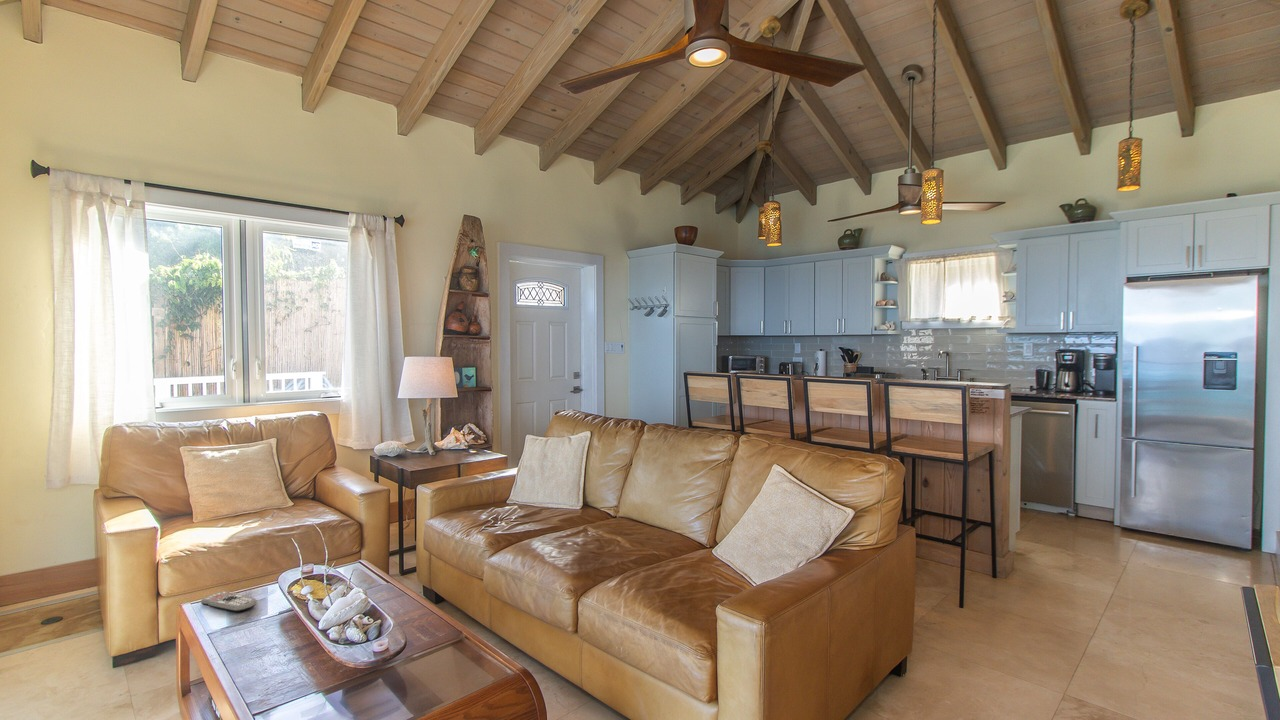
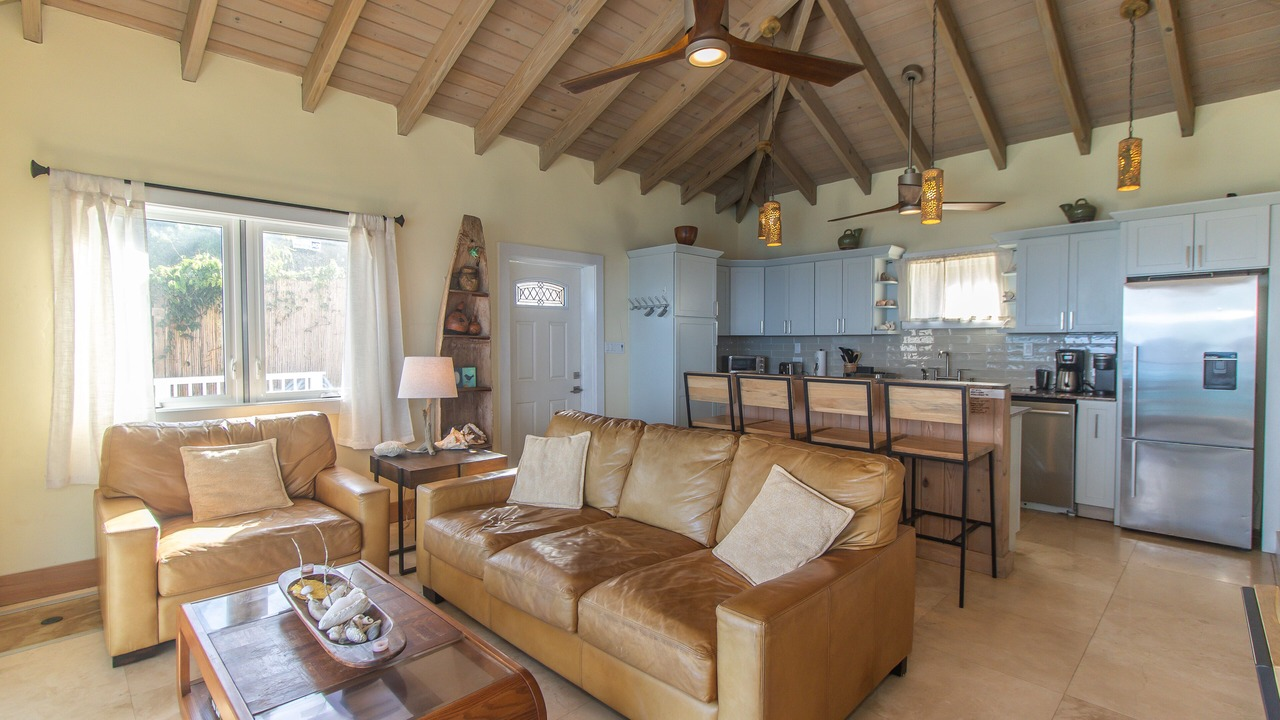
- remote control [200,590,258,613]
